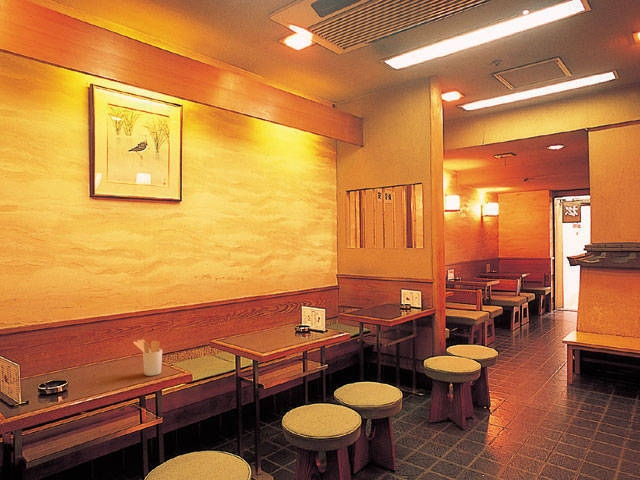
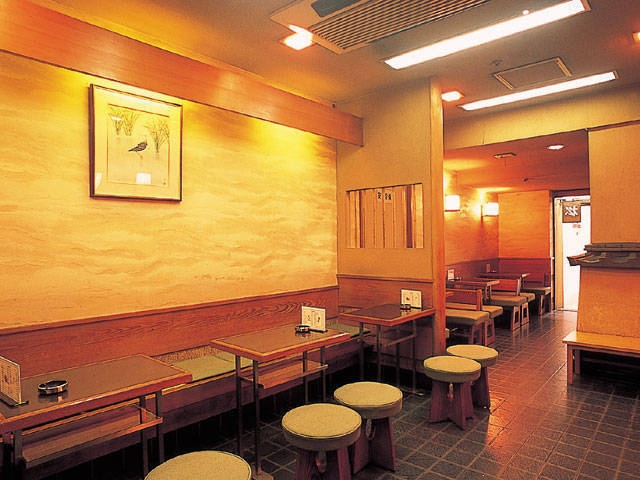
- utensil holder [132,338,163,377]
